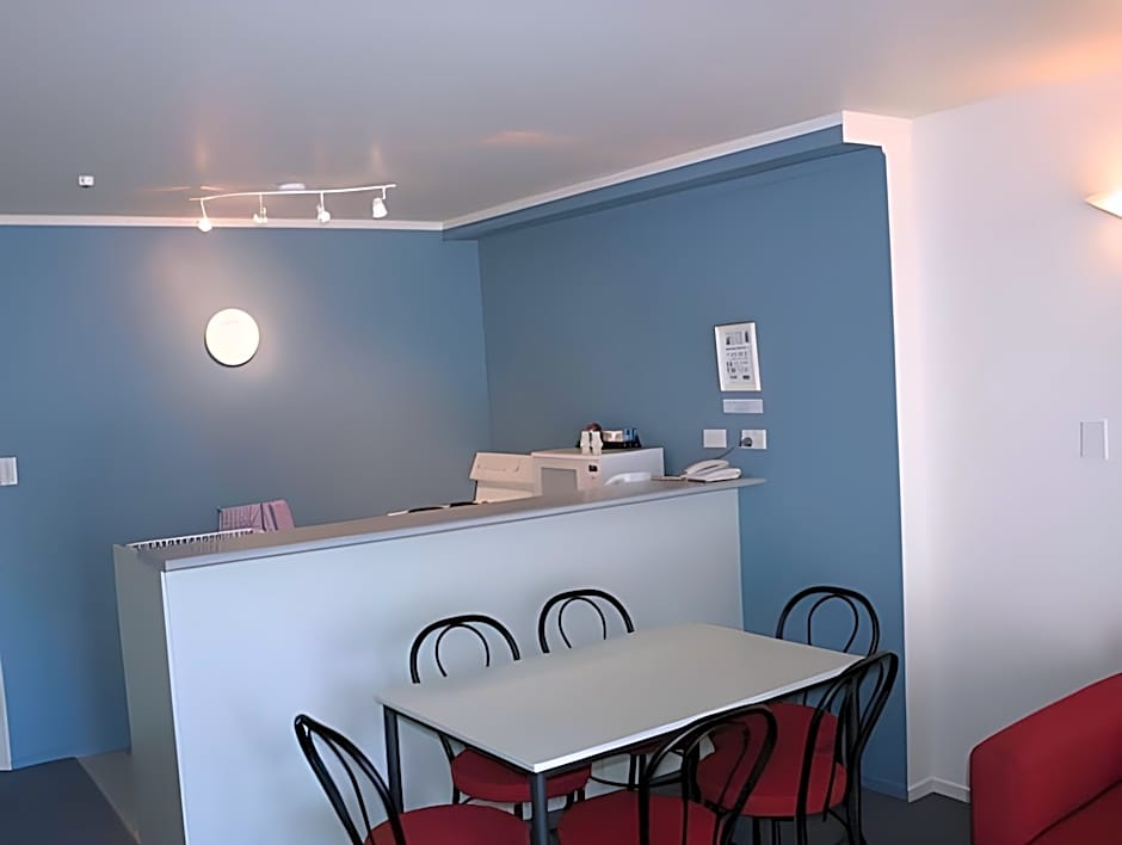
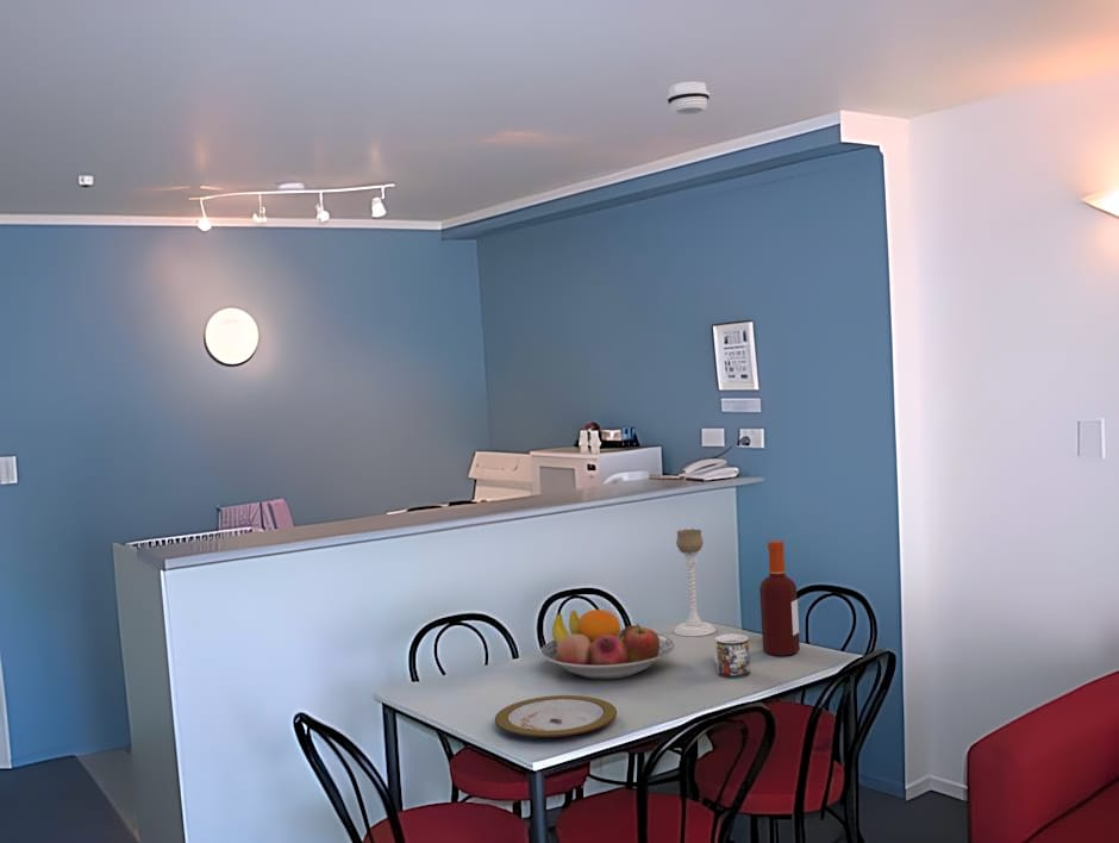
+ mug [712,633,751,679]
+ fruit bowl [539,608,676,680]
+ candle holder [673,527,717,637]
+ smoke detector [665,80,711,115]
+ bottle [758,539,801,657]
+ plate [494,694,618,739]
